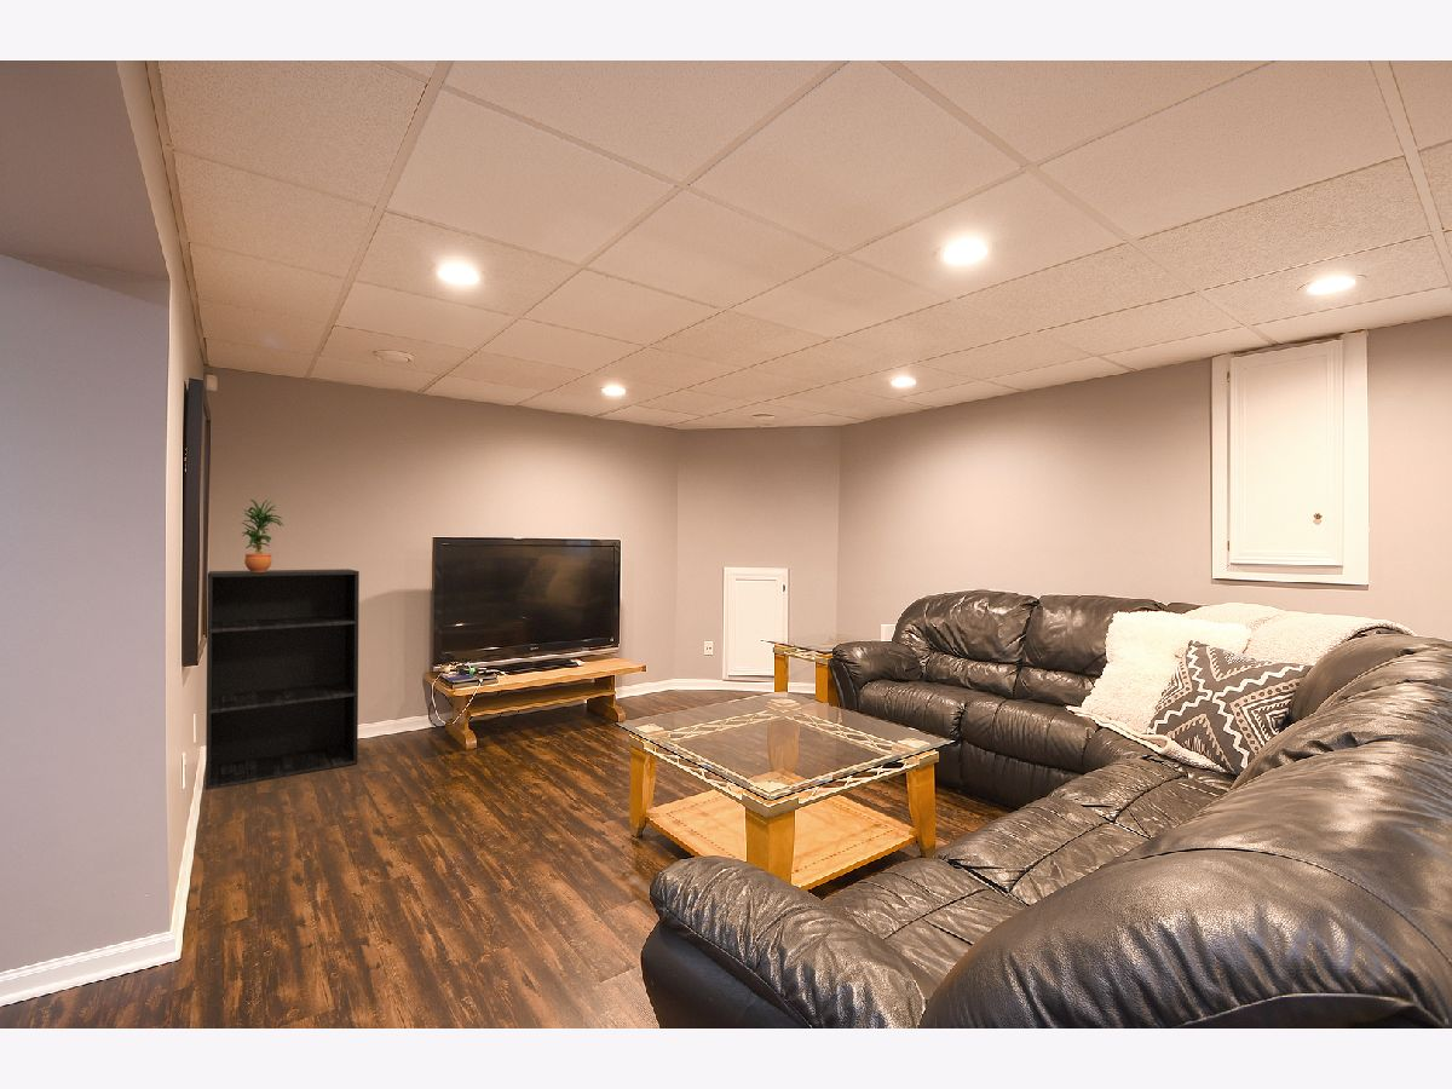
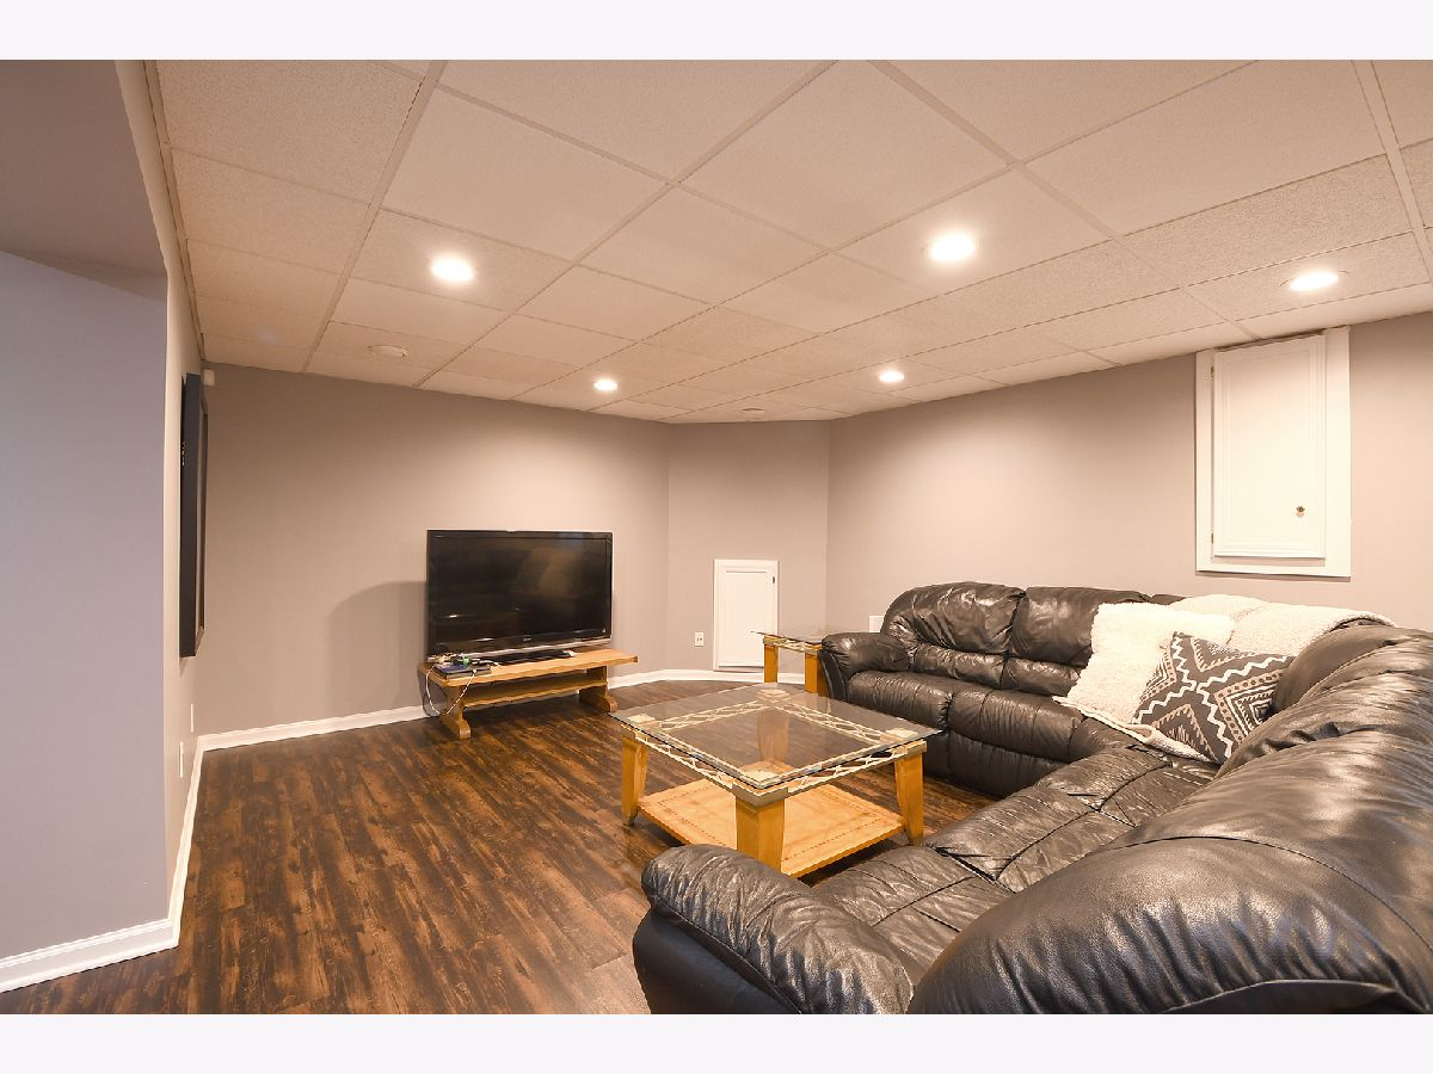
- potted plant [241,499,284,572]
- bookshelf [204,567,361,791]
